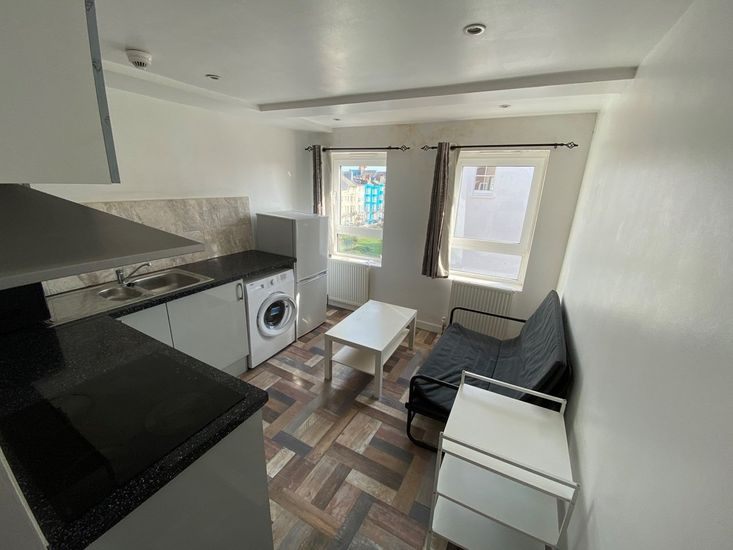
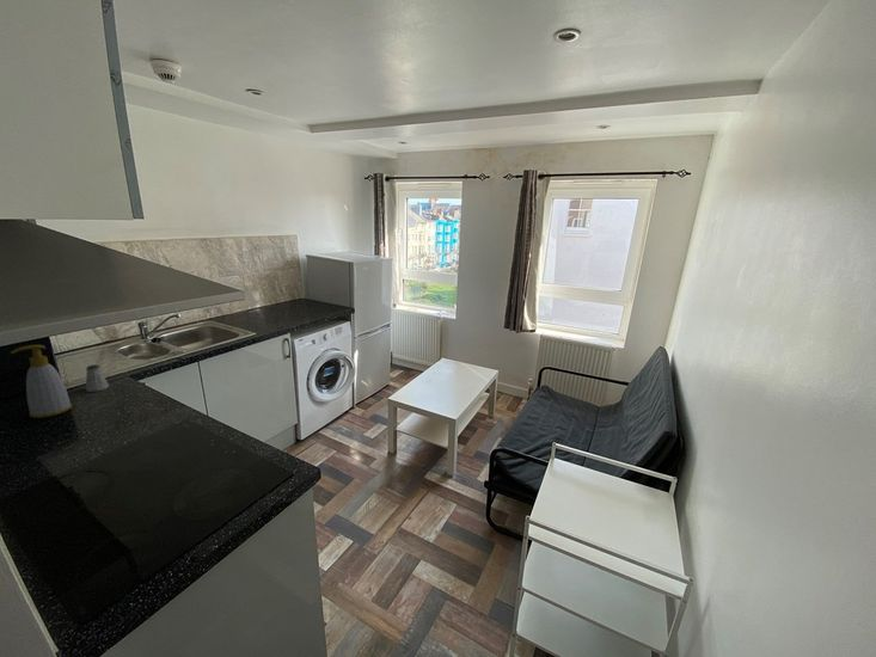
+ saltshaker [85,363,110,393]
+ soap bottle [10,344,73,419]
